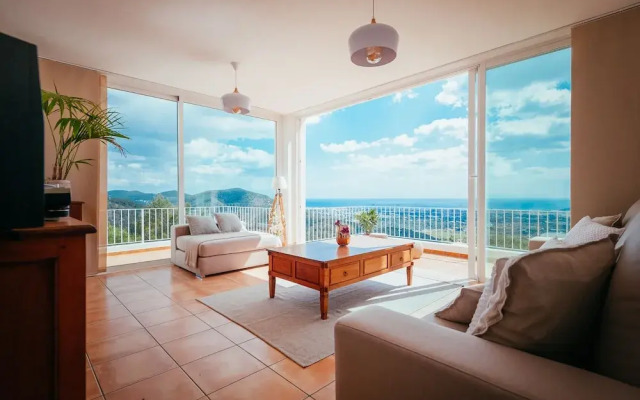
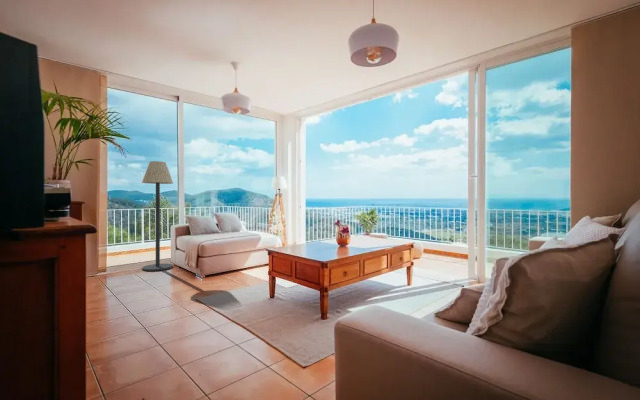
+ floor lamp [141,160,174,272]
